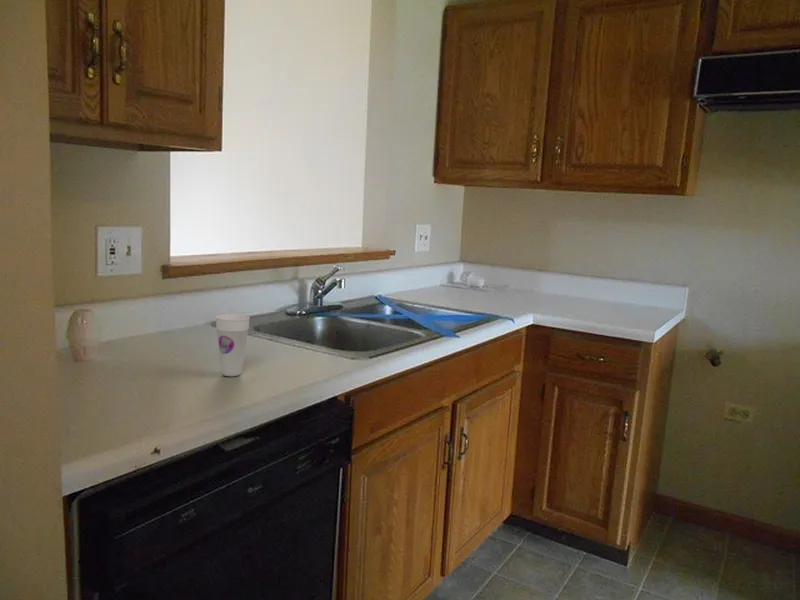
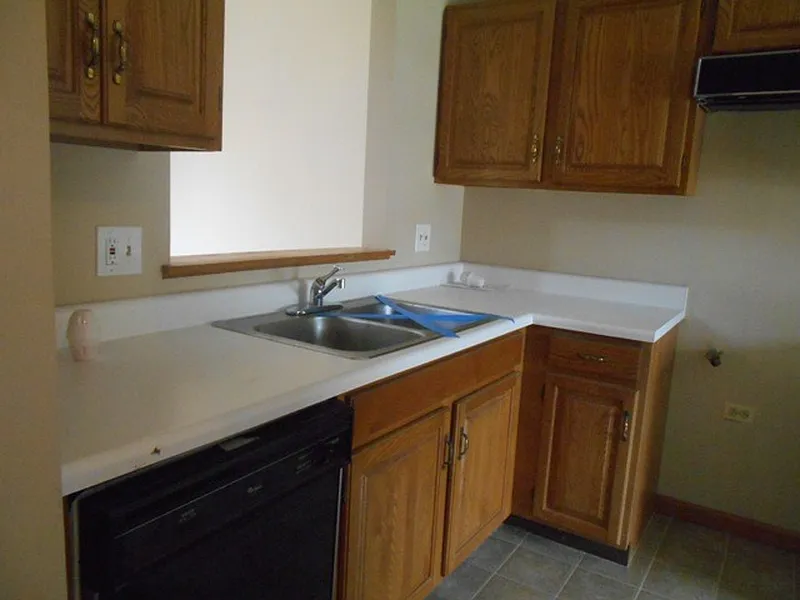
- cup [215,313,251,377]
